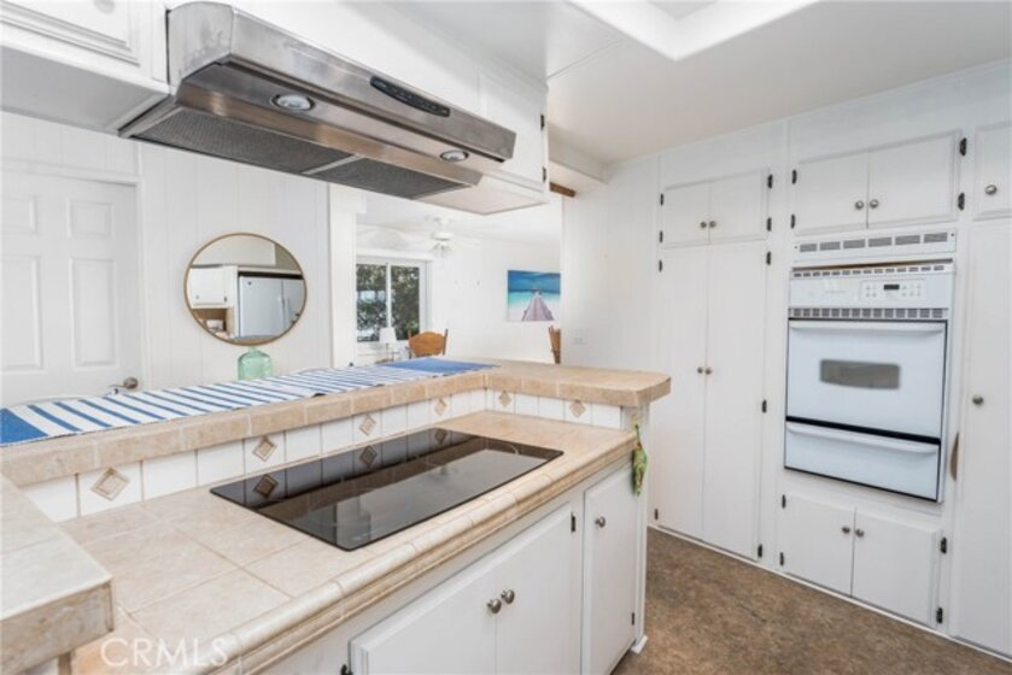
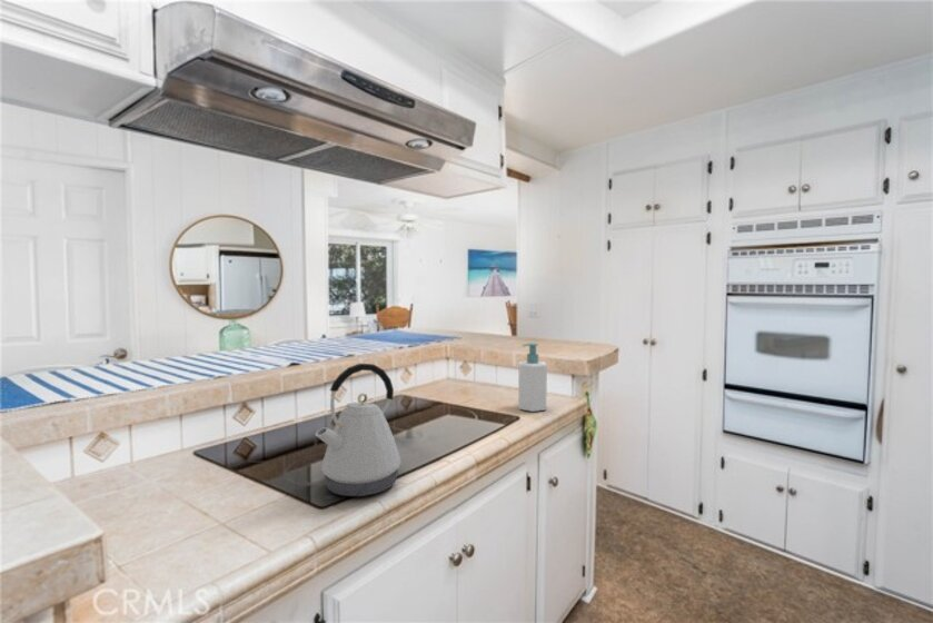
+ soap bottle [517,342,548,413]
+ kettle [314,363,401,497]
